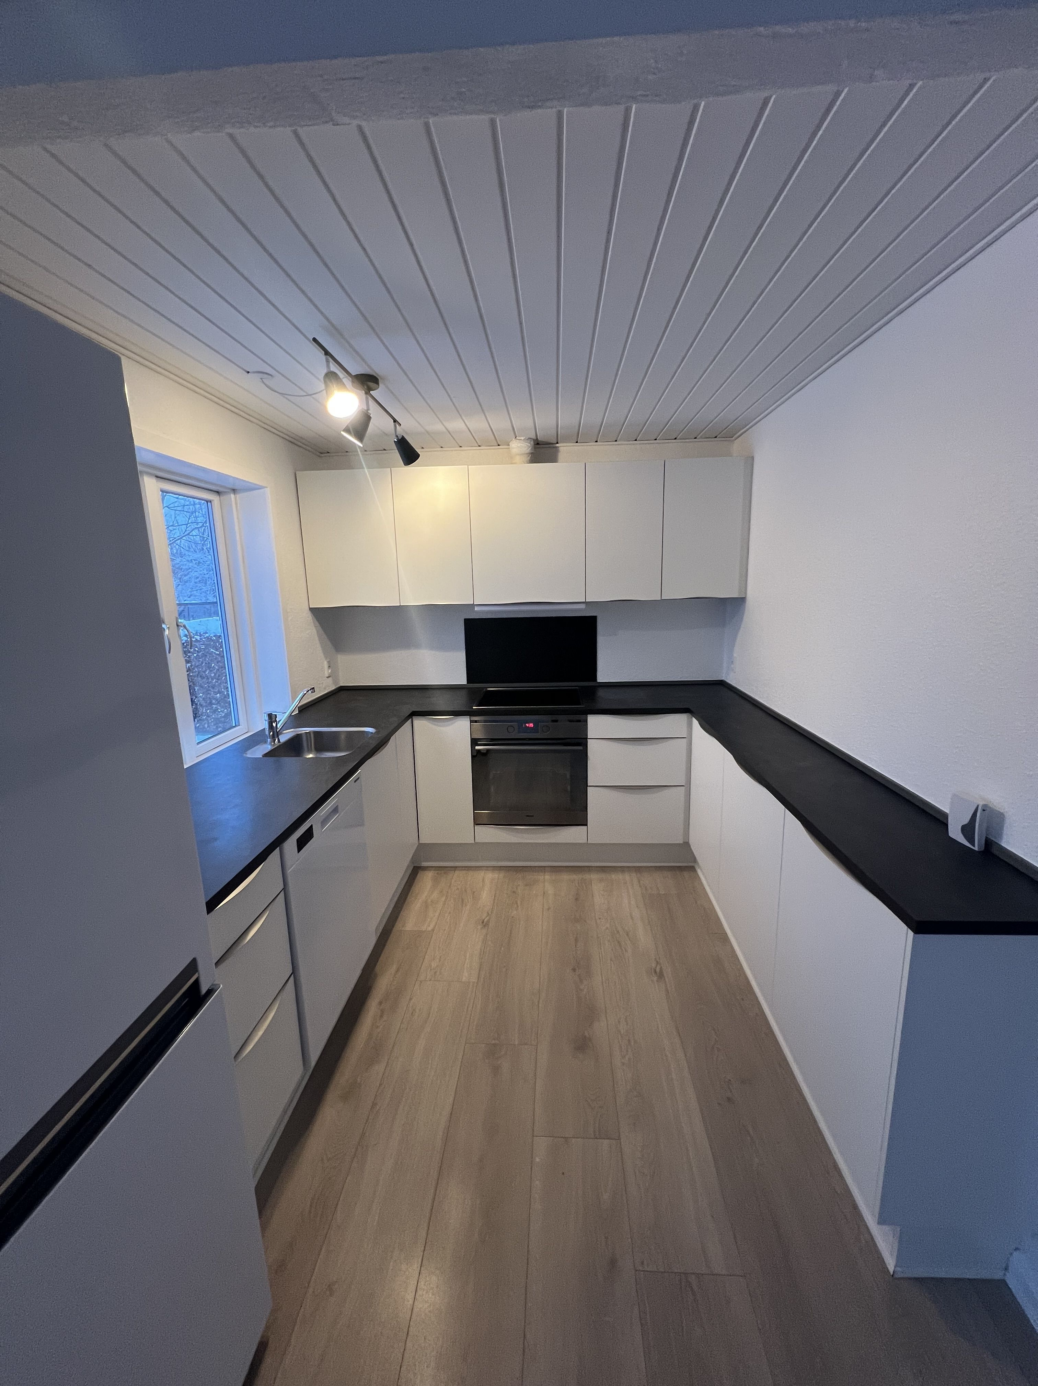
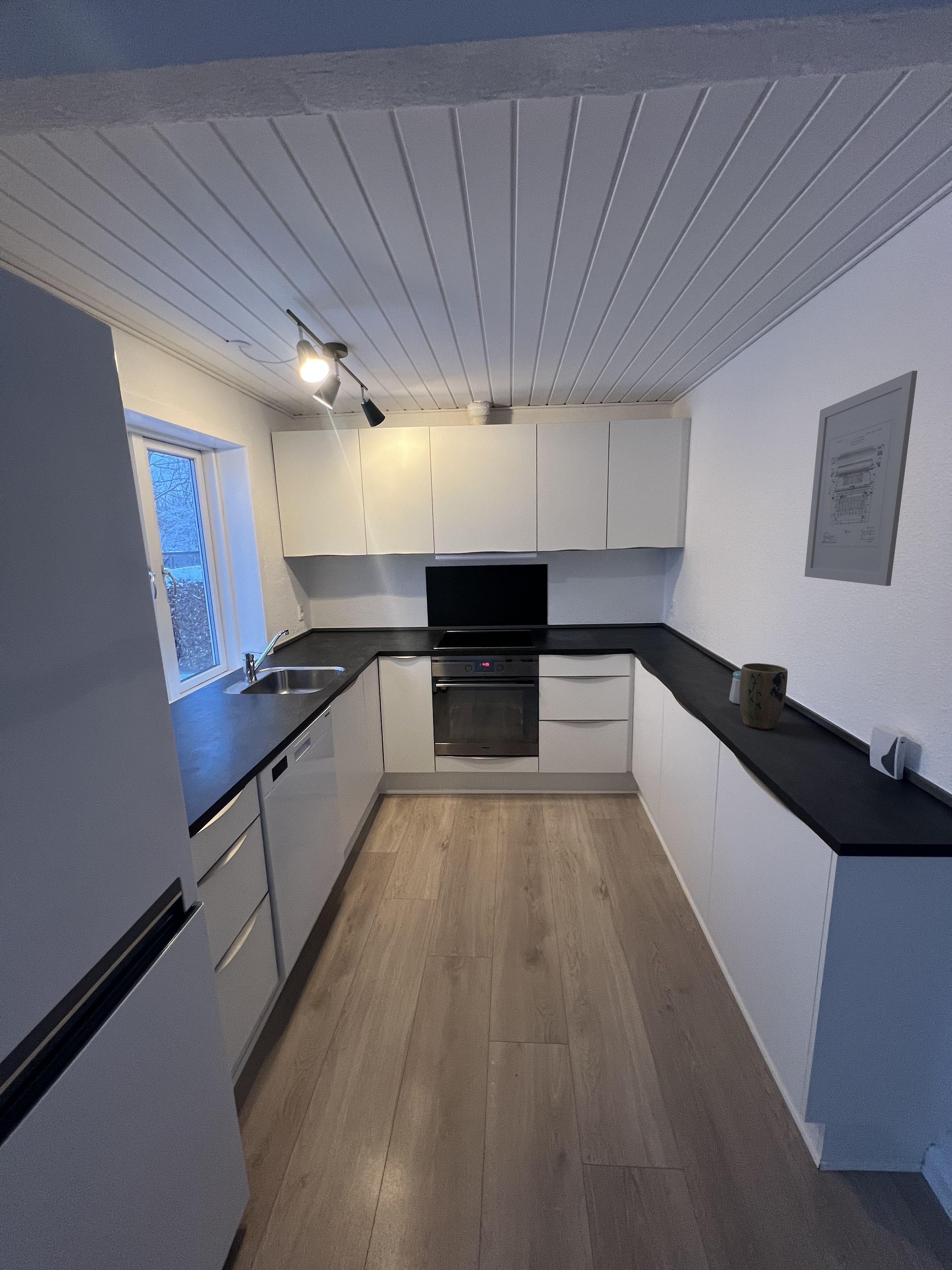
+ plant pot [739,663,788,729]
+ salt shaker [729,671,741,705]
+ wall art [804,370,918,586]
